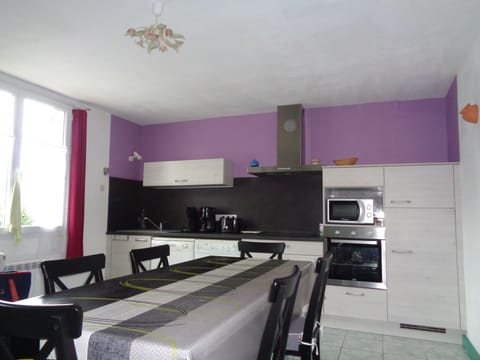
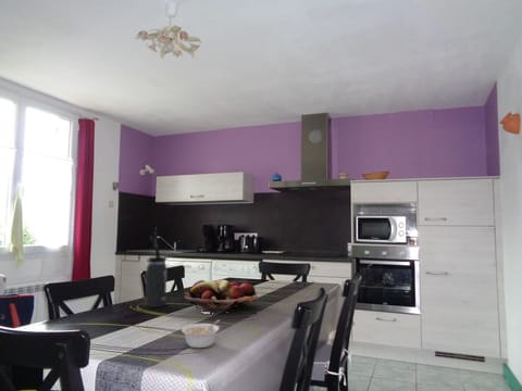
+ fruit basket [184,279,259,313]
+ thermos bottle [145,247,169,308]
+ legume [181,318,221,349]
